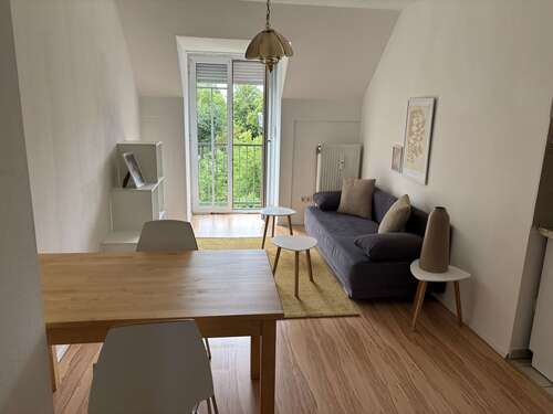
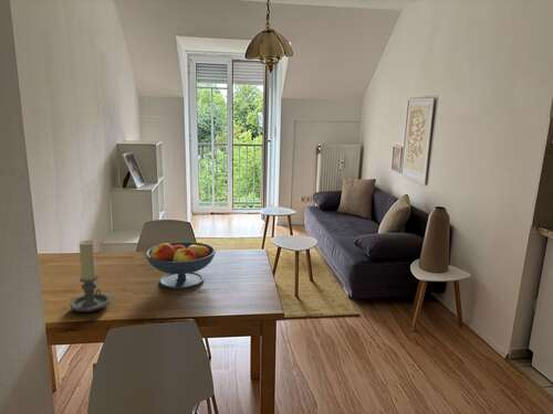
+ candle holder [69,240,112,312]
+ fruit bowl [145,241,217,290]
